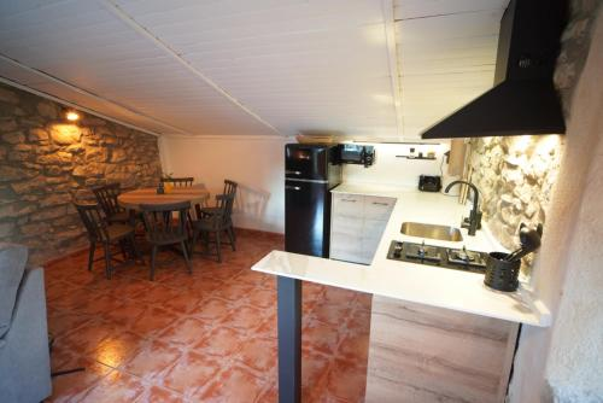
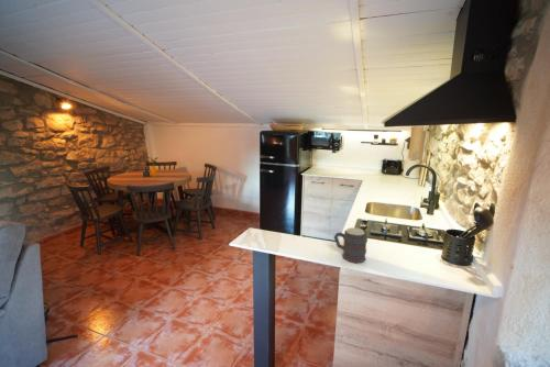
+ mug [333,226,369,264]
